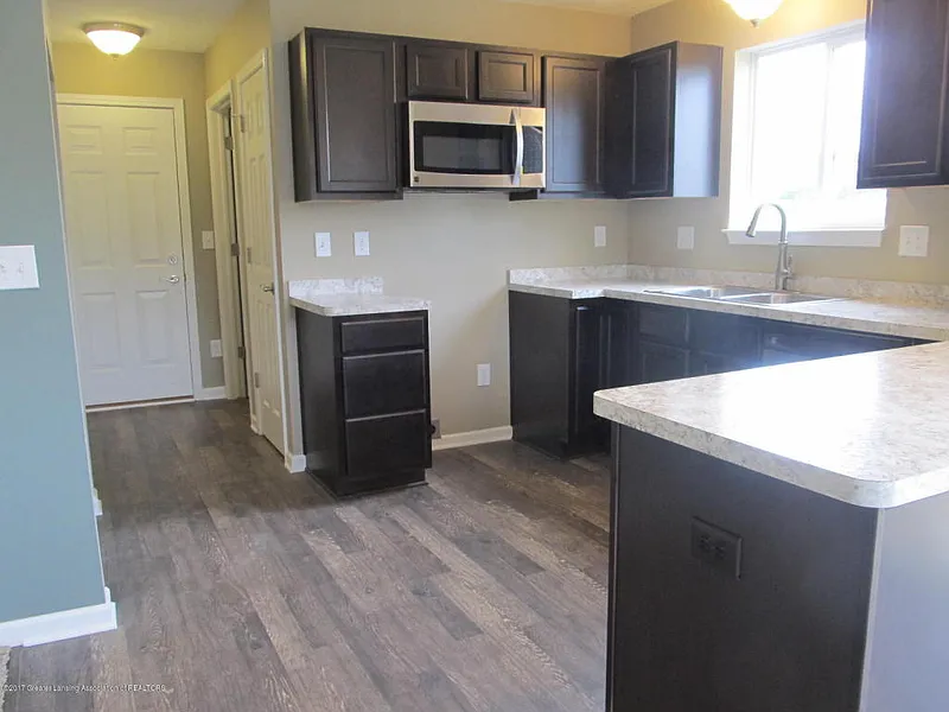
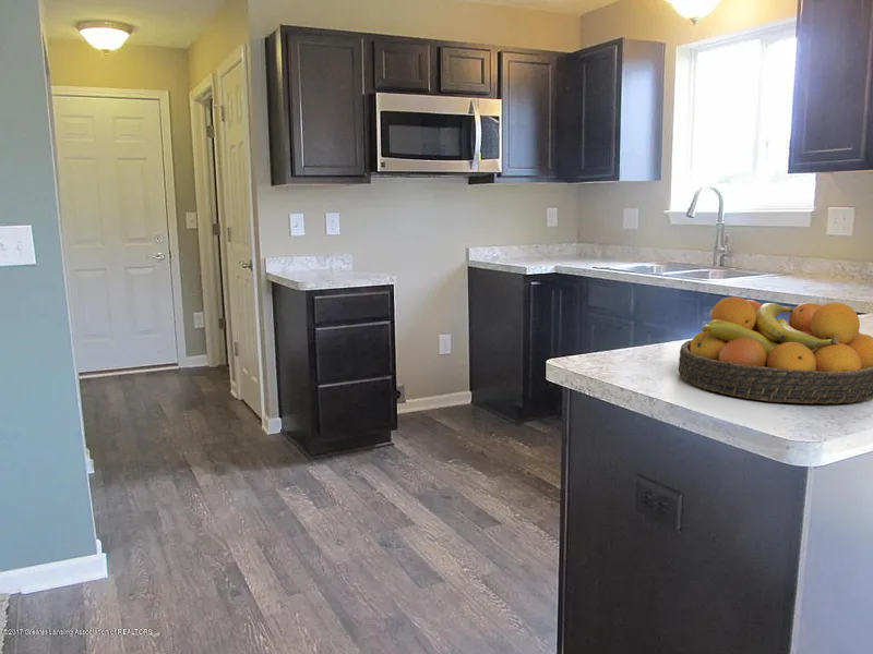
+ fruit bowl [678,296,873,404]
